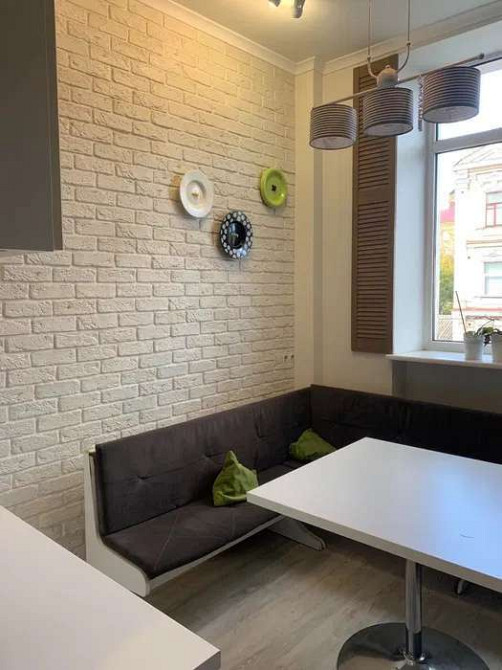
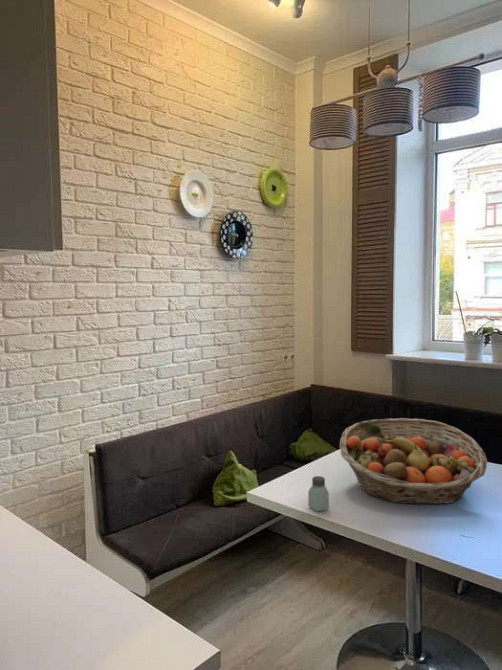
+ fruit basket [339,417,488,505]
+ saltshaker [307,475,330,512]
